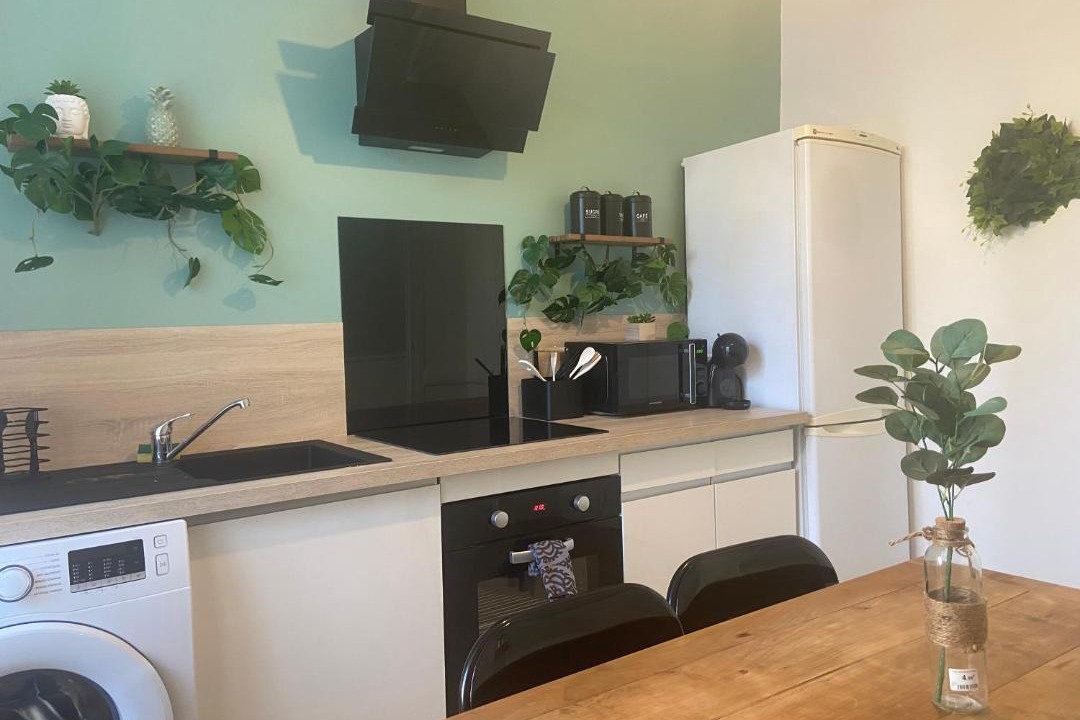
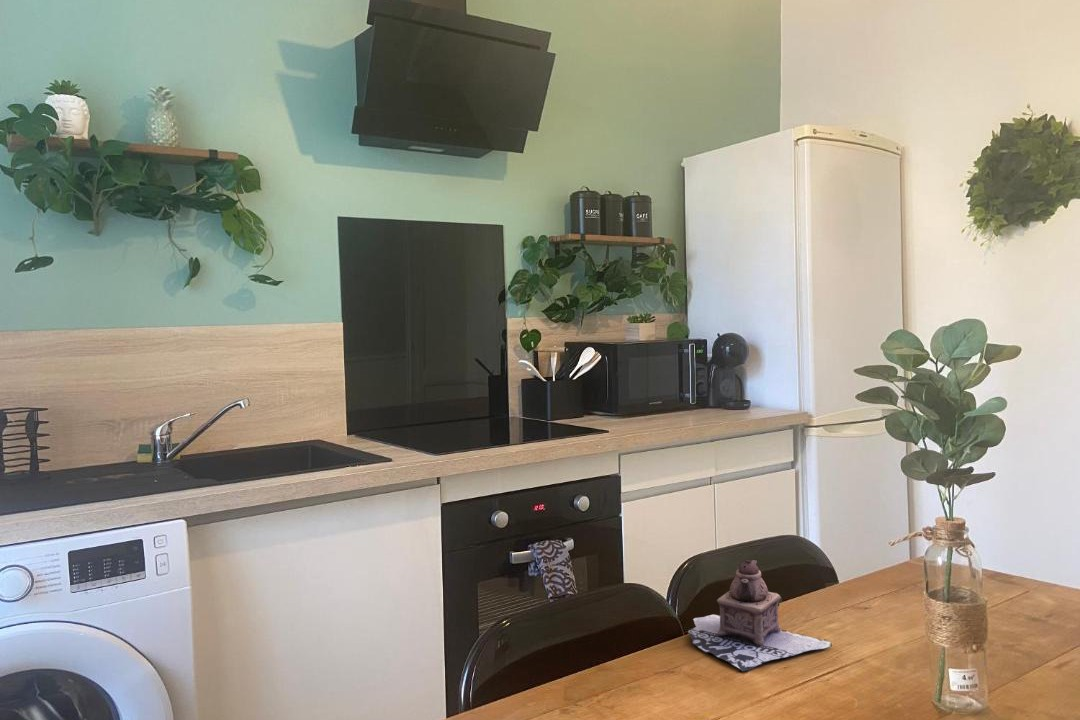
+ teapot [687,559,833,672]
